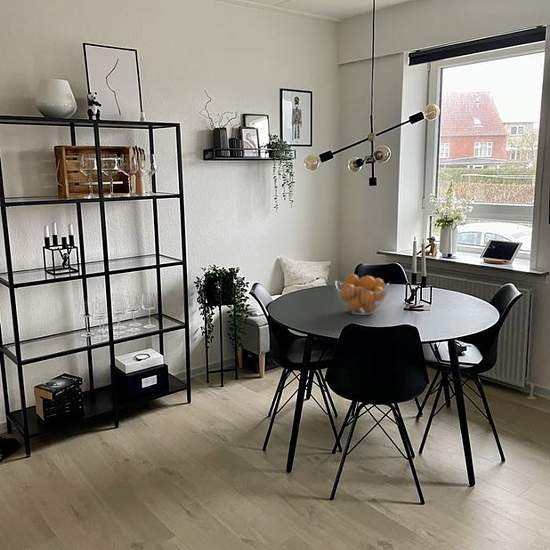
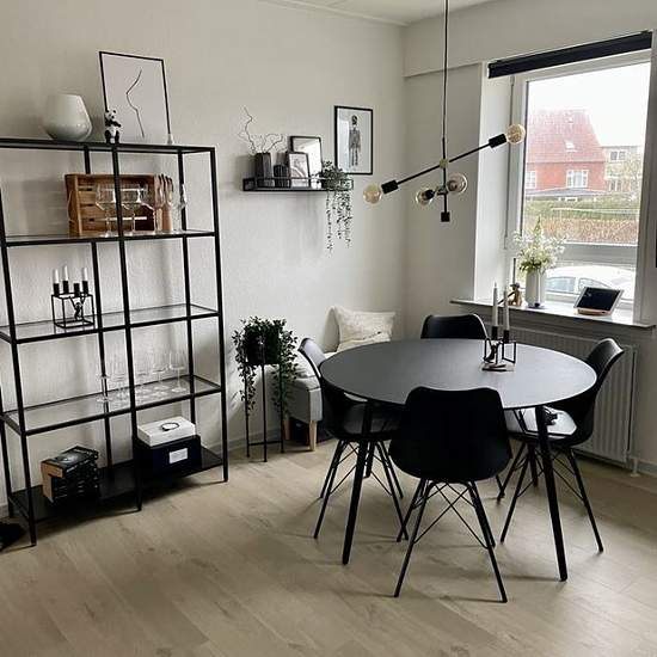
- fruit basket [334,273,390,316]
